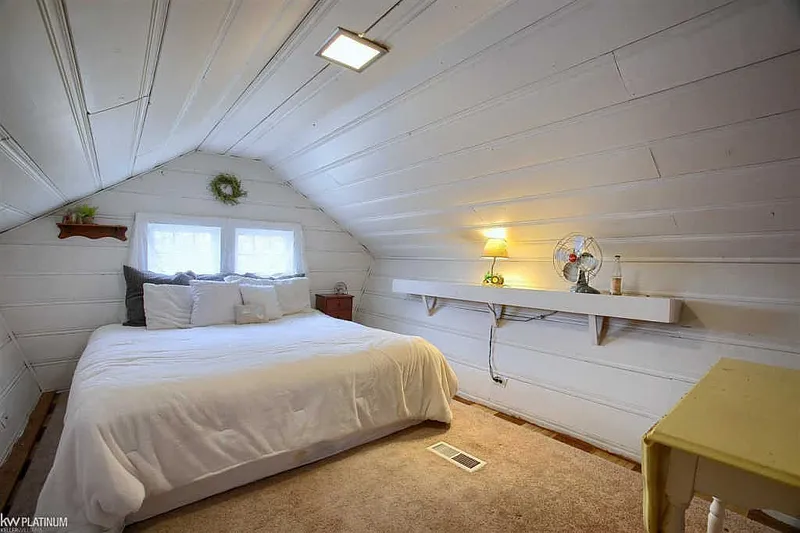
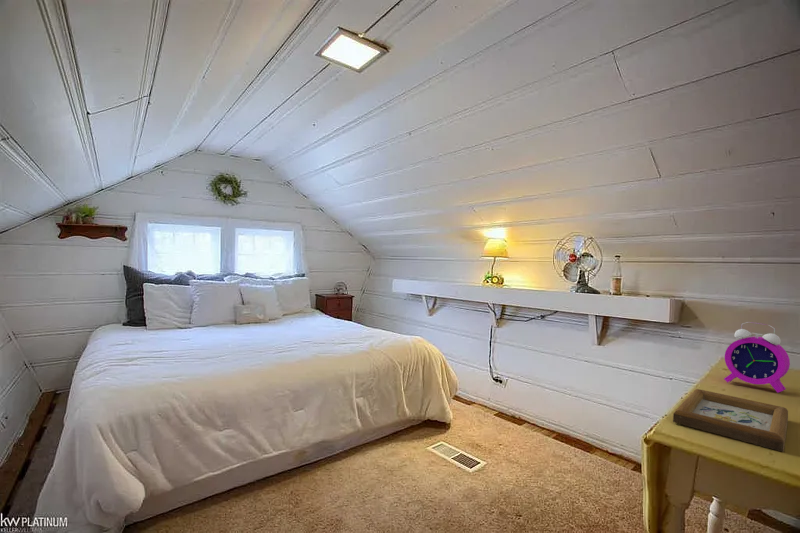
+ alarm clock [723,321,791,394]
+ picture frame [672,388,789,453]
